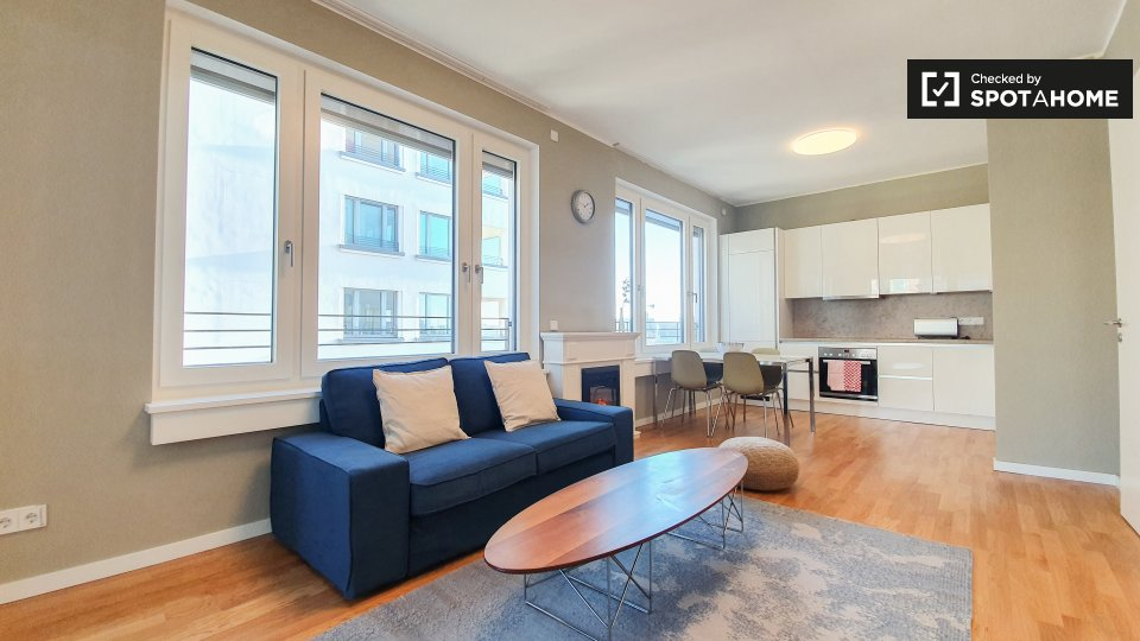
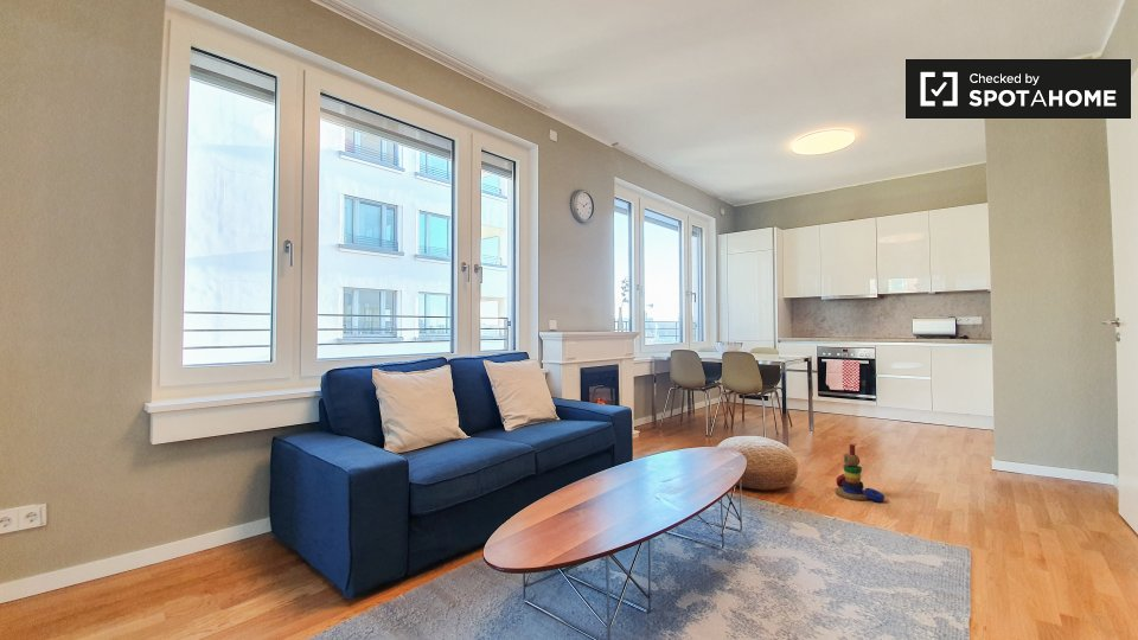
+ stacking toy [835,443,886,503]
